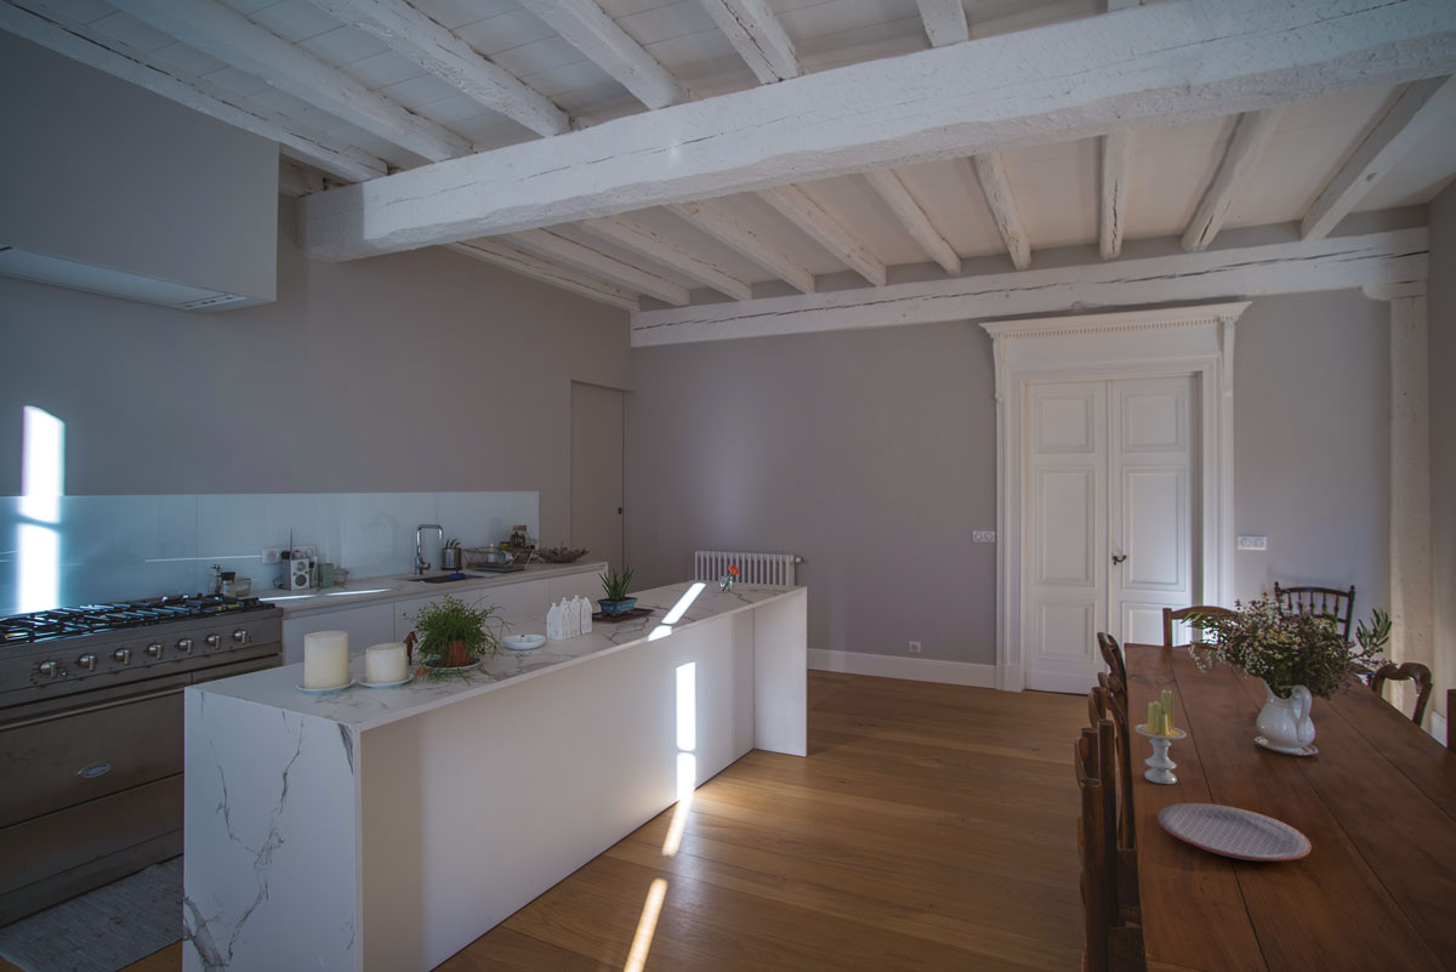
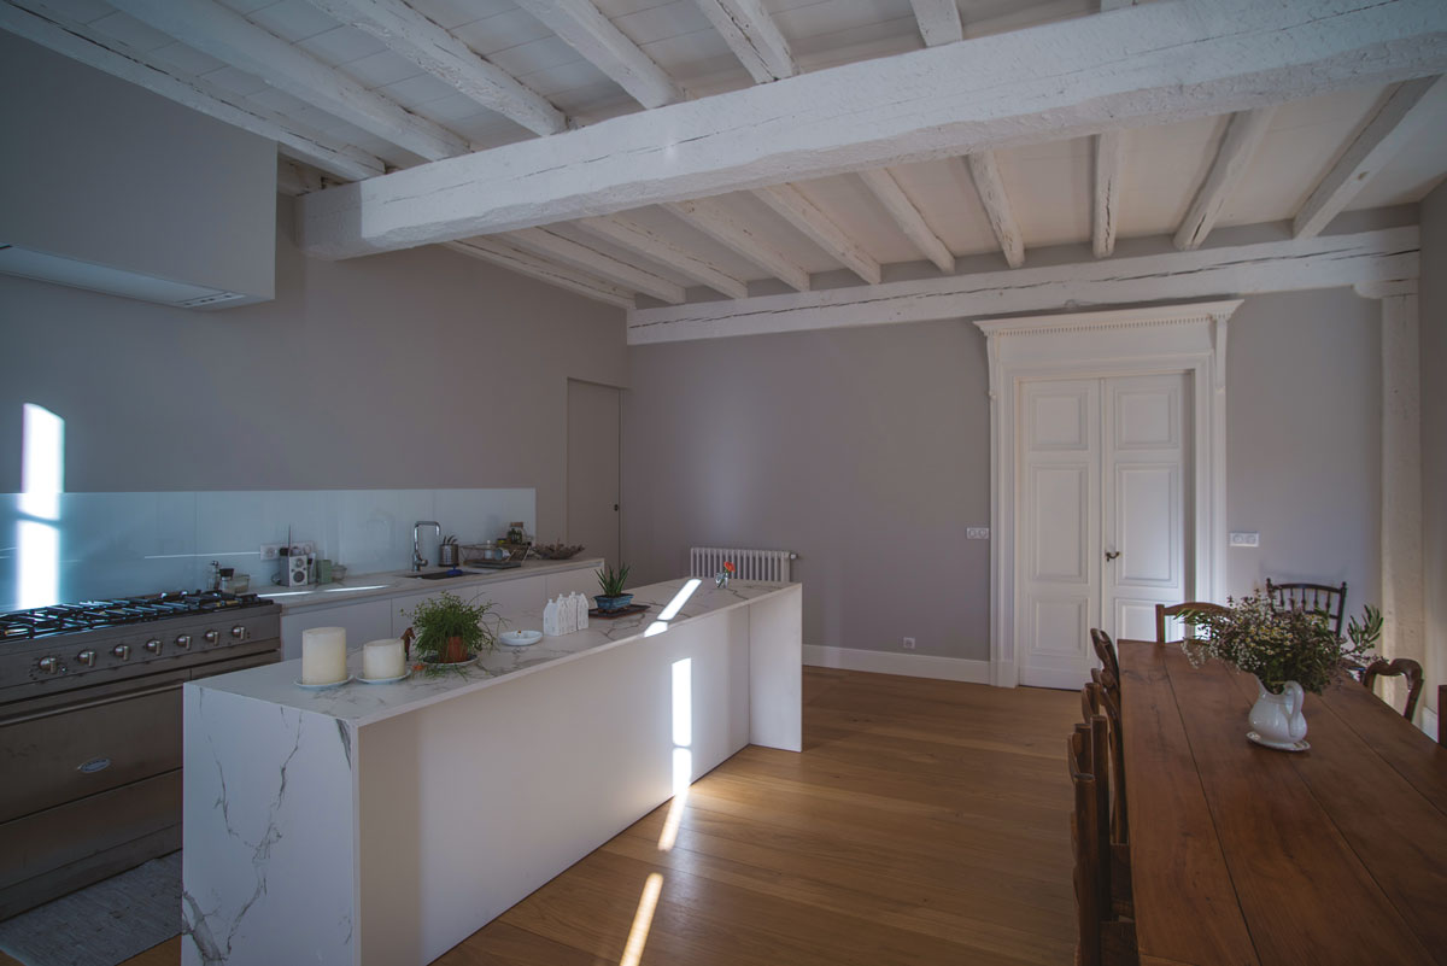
- candle [1133,689,1188,785]
- plate [1156,802,1313,863]
